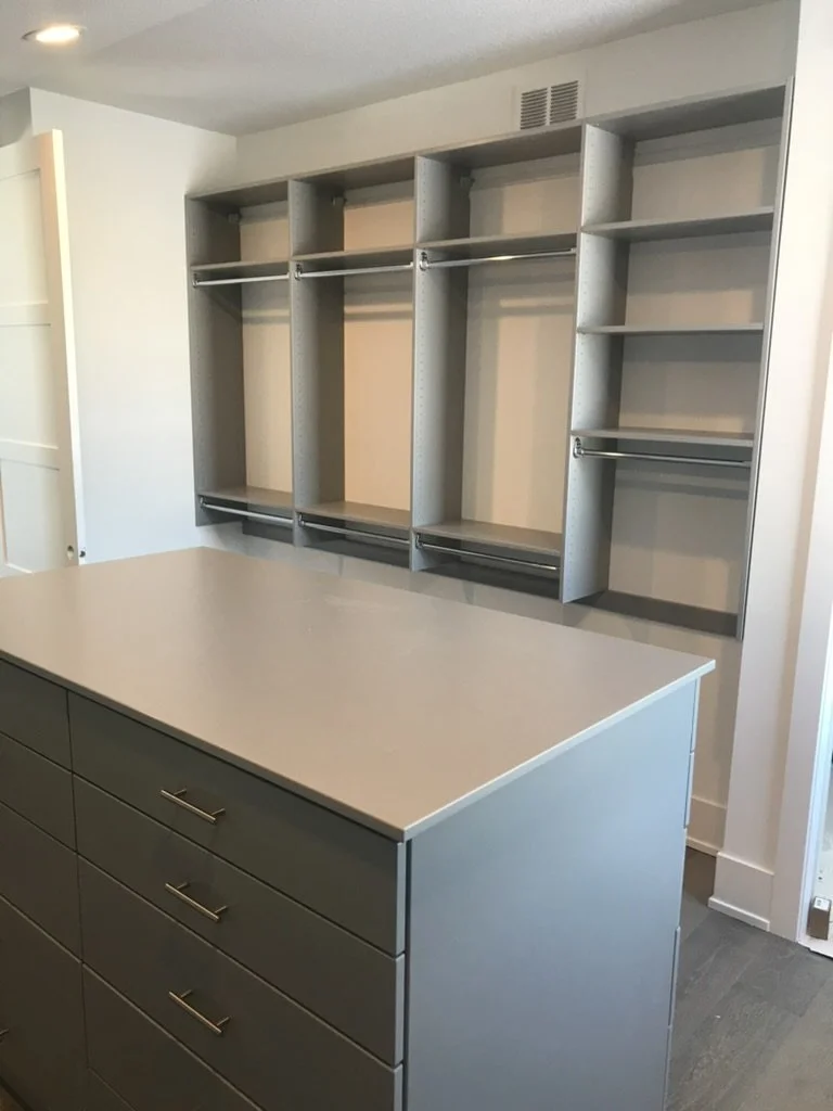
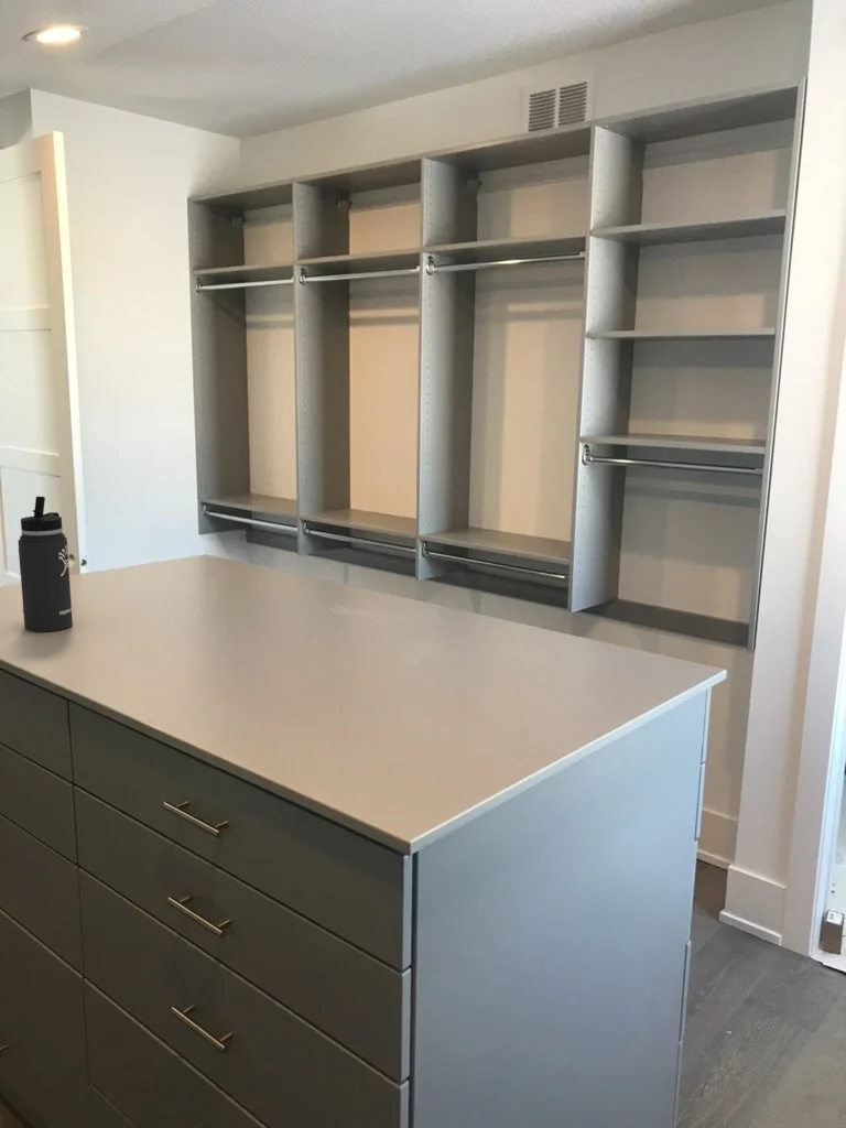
+ thermos bottle [18,496,74,633]
